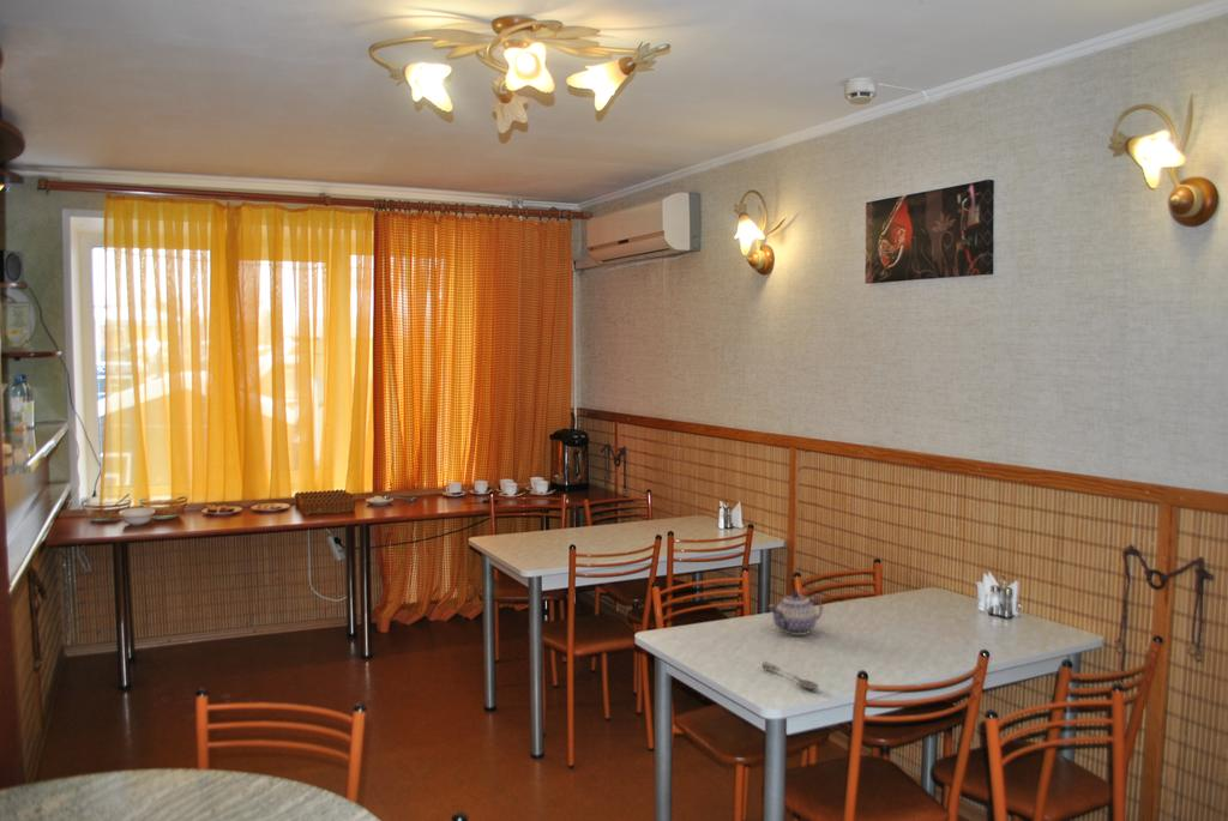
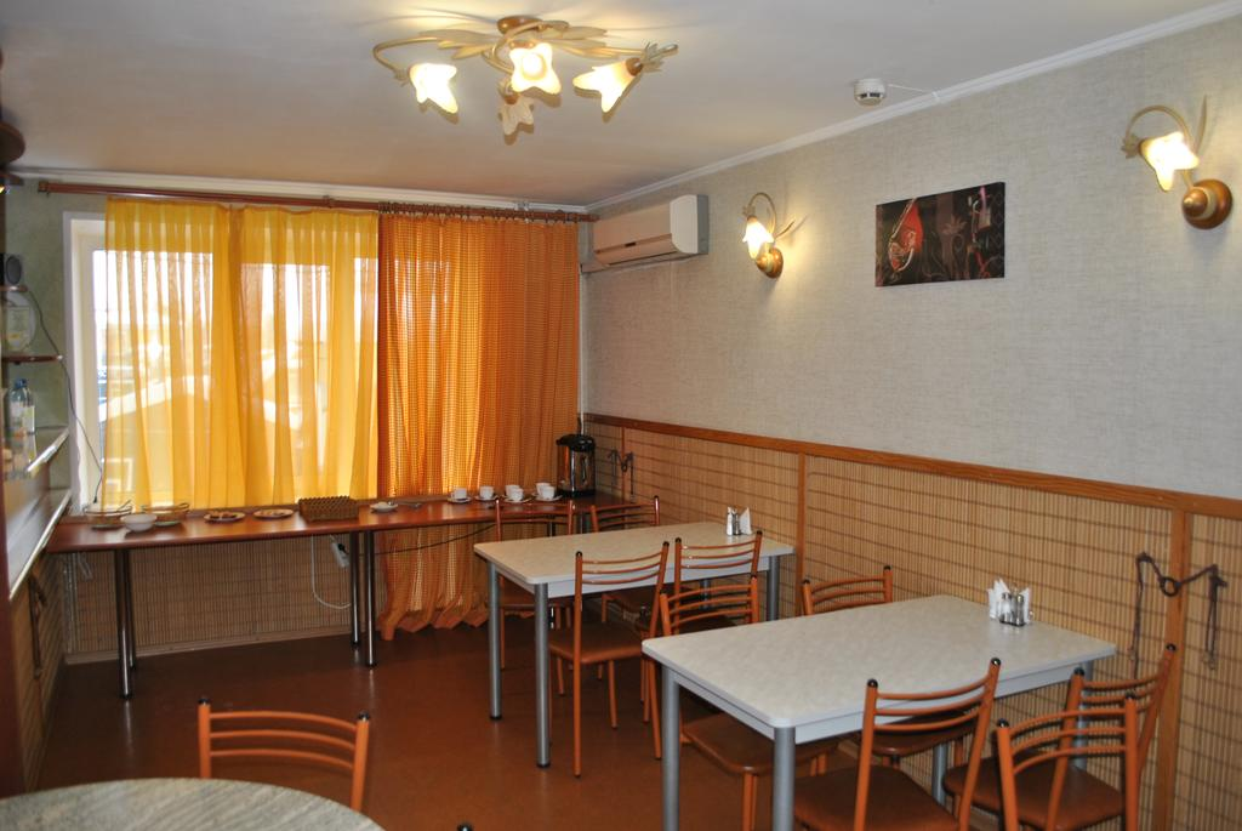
- teapot [768,591,824,636]
- soupspoon [760,660,820,690]
